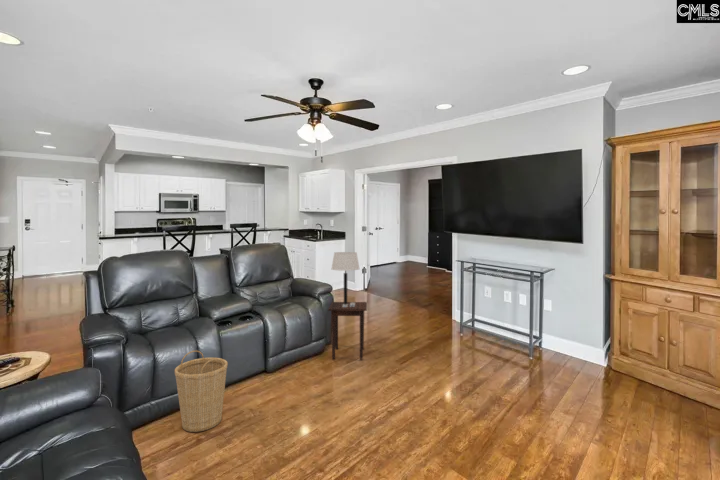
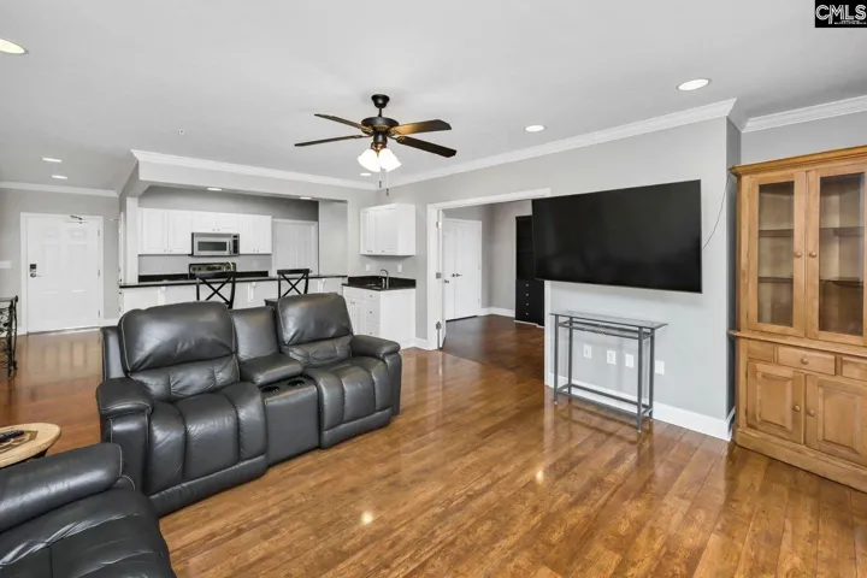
- basket [174,350,229,433]
- side table [327,301,368,361]
- table lamp [331,251,360,304]
